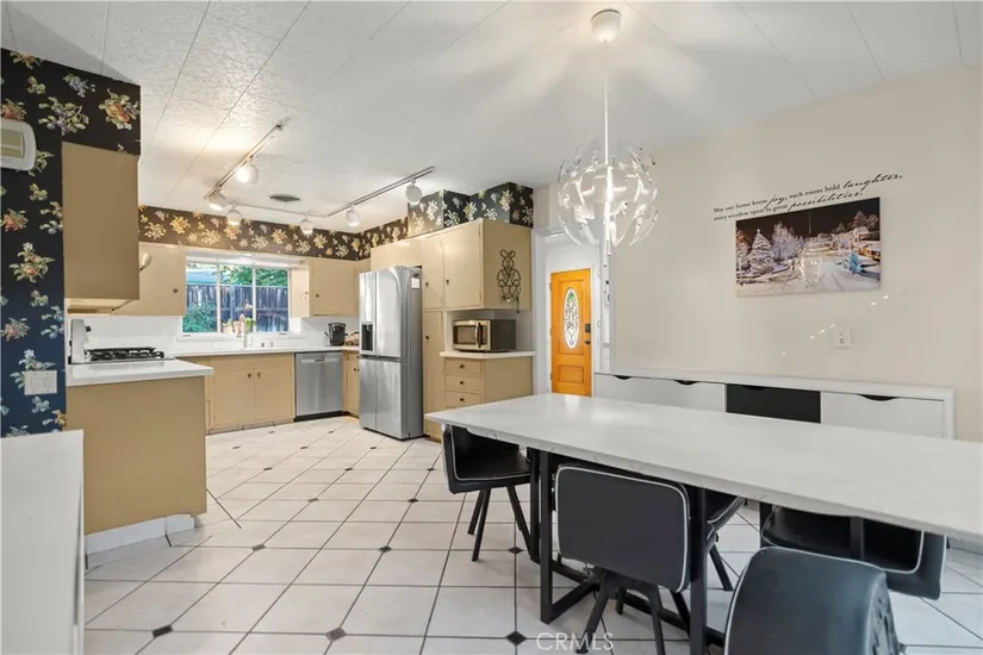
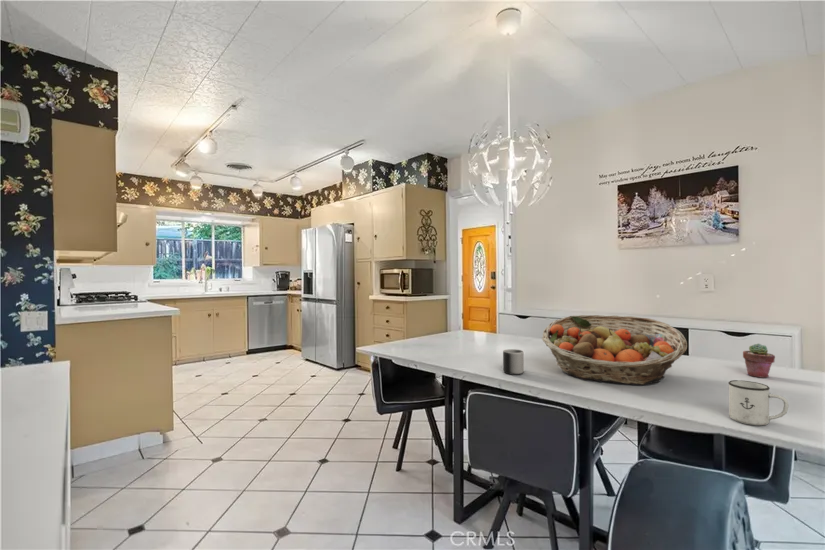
+ mug [727,379,789,426]
+ potted succulent [742,343,776,379]
+ mug [502,348,525,376]
+ fruit basket [541,314,688,385]
